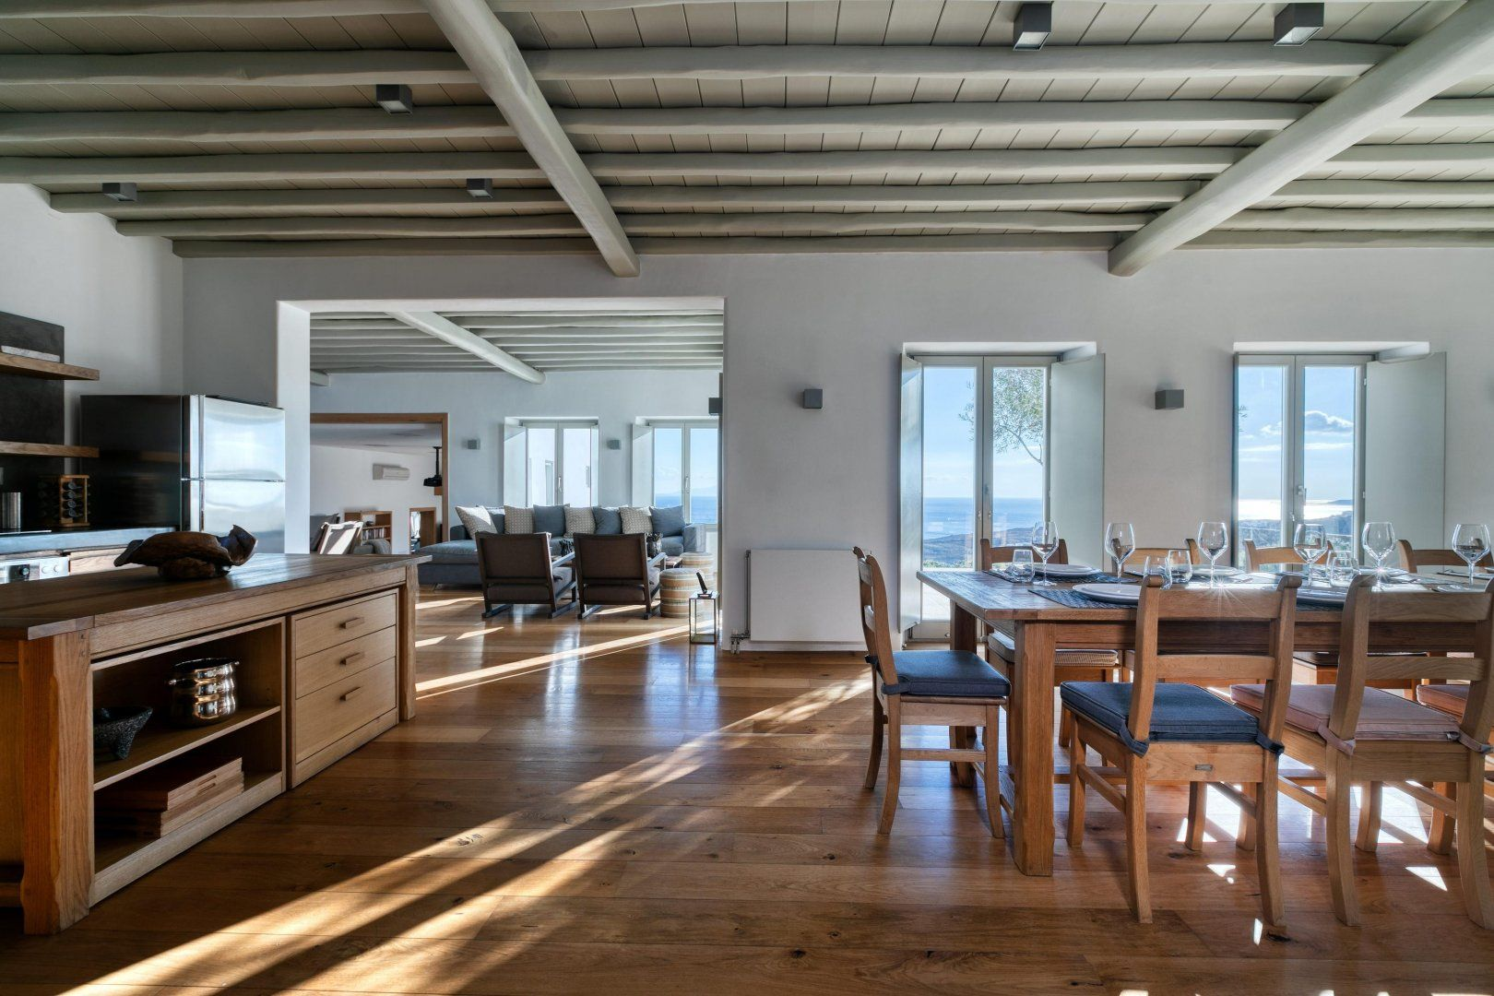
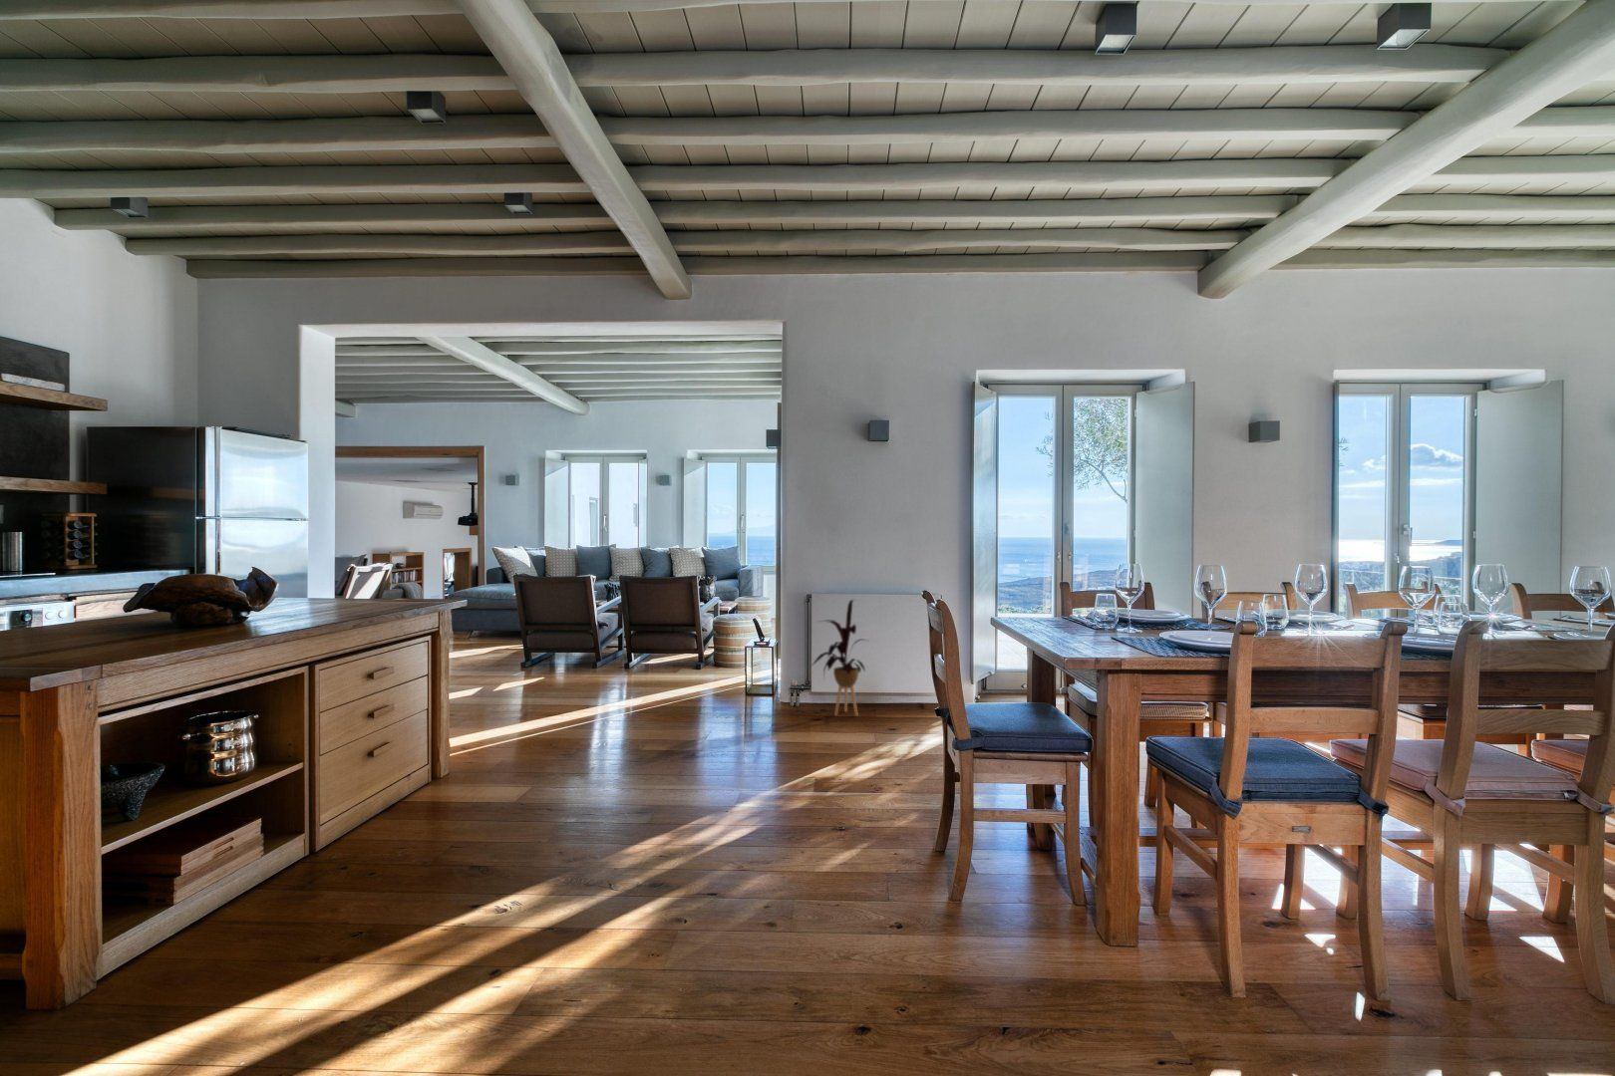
+ house plant [810,599,869,717]
